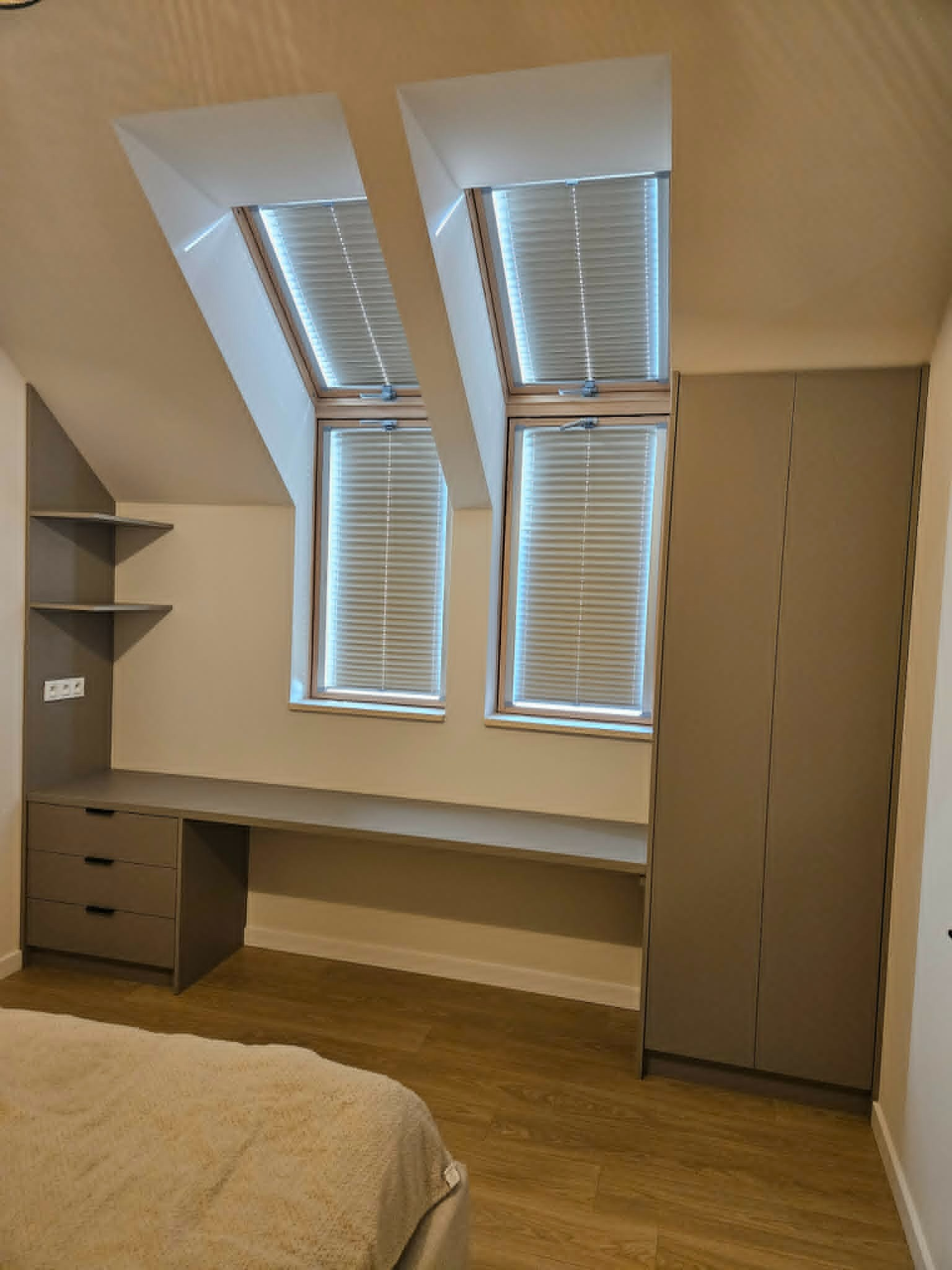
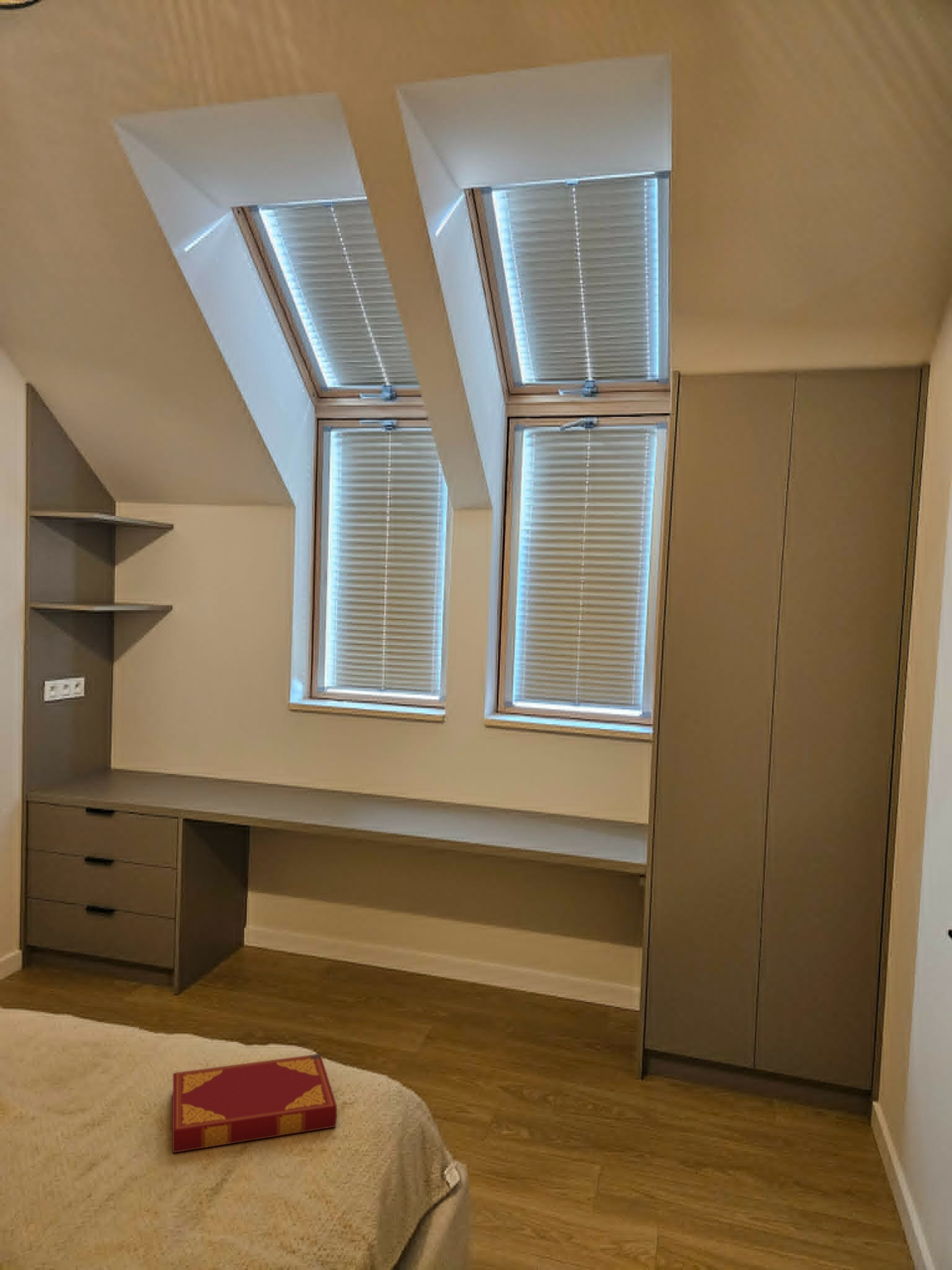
+ hardback book [172,1053,338,1153]
